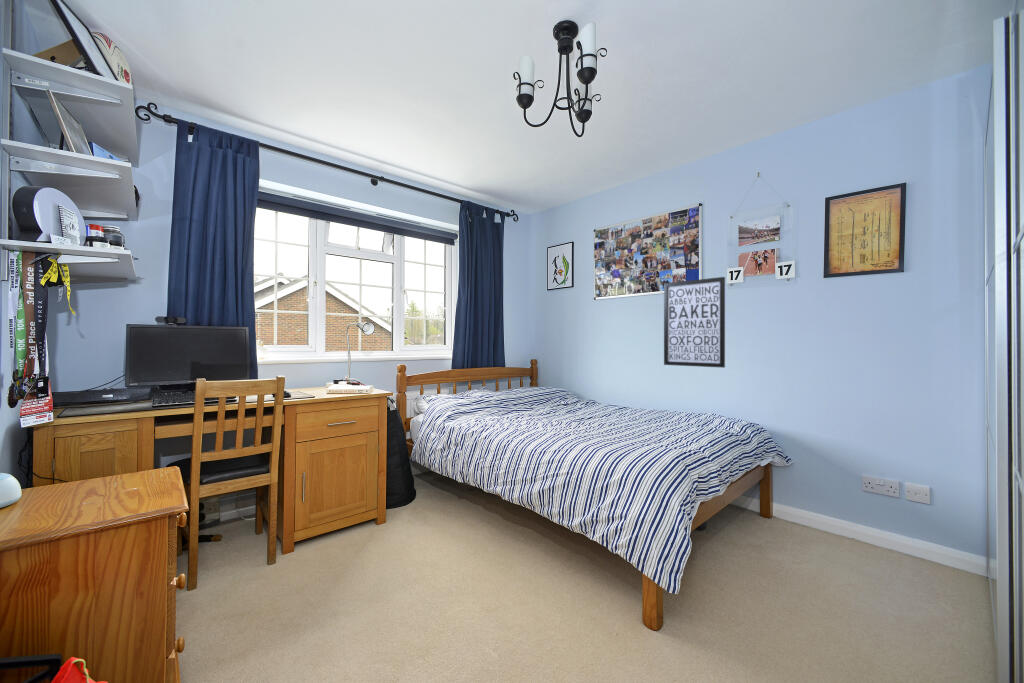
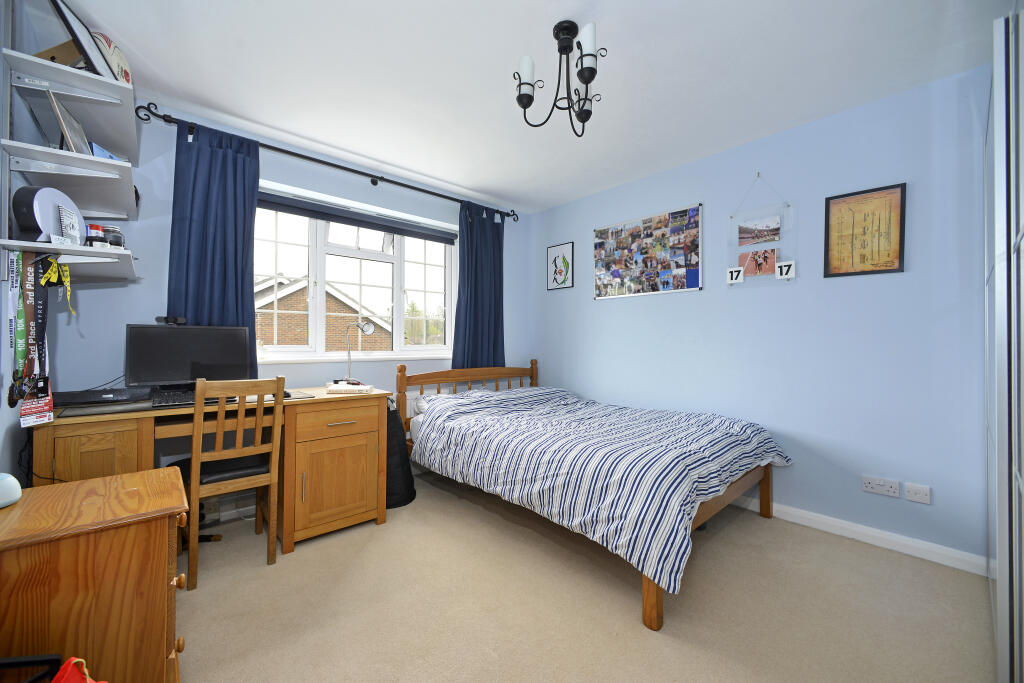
- wall art [663,276,726,369]
